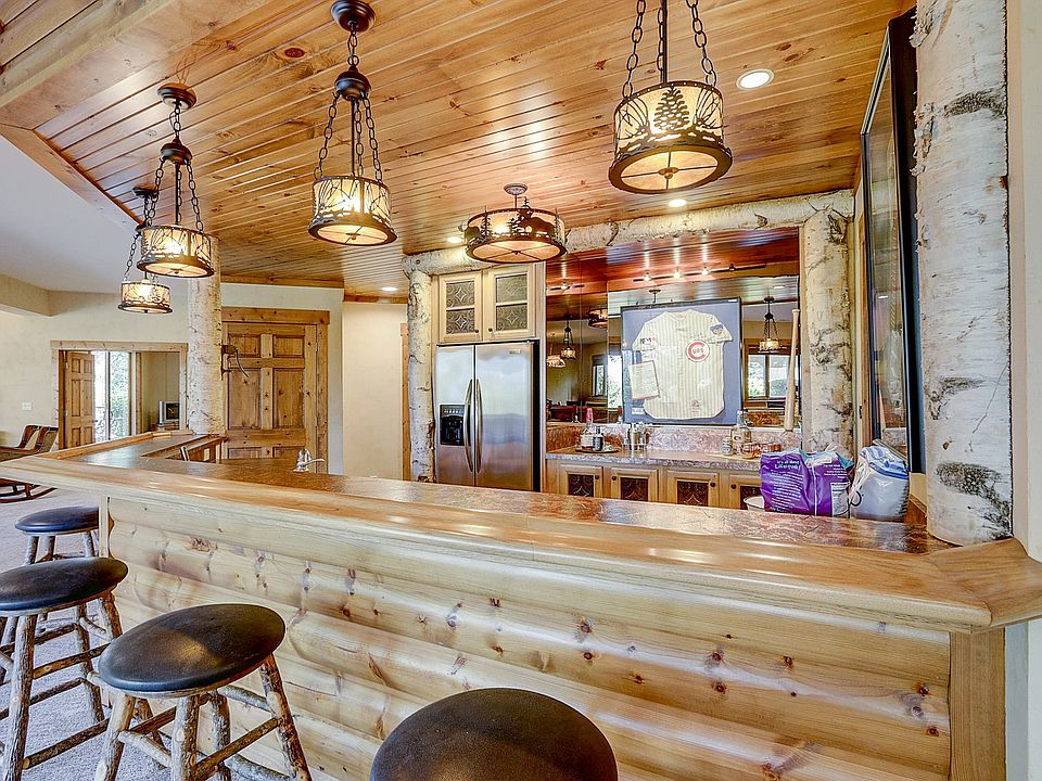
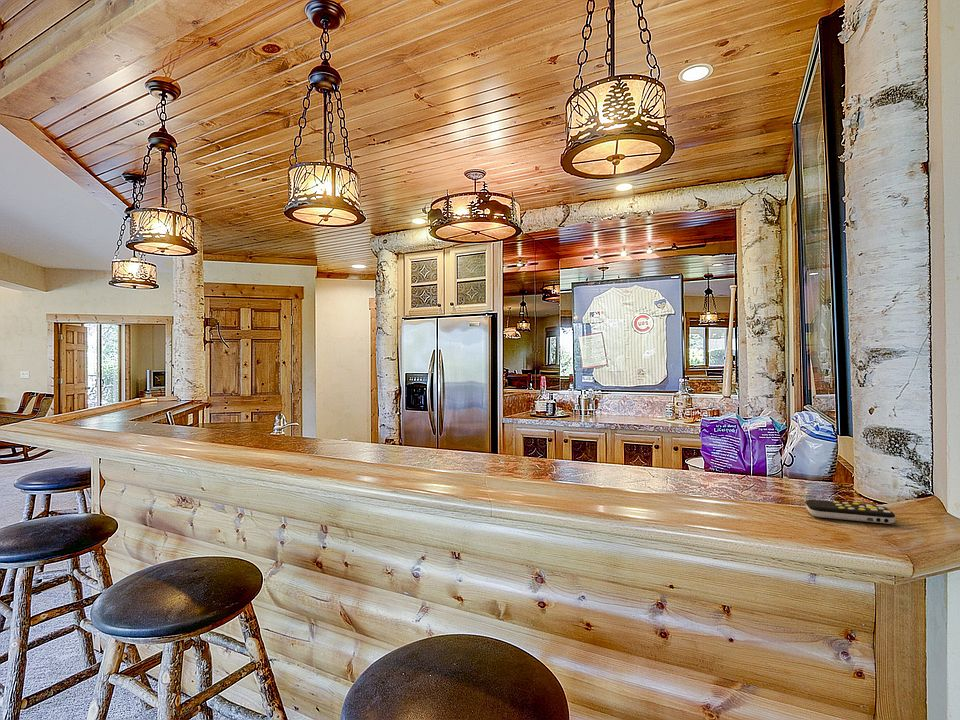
+ remote control [805,499,896,525]
